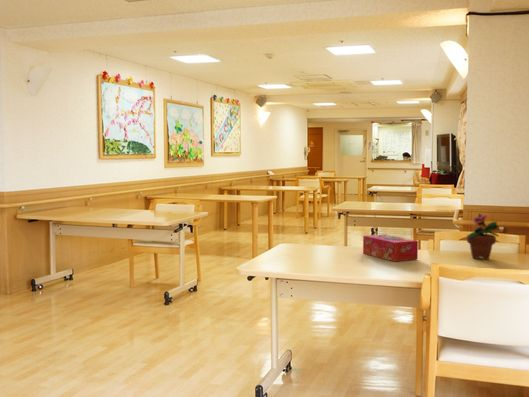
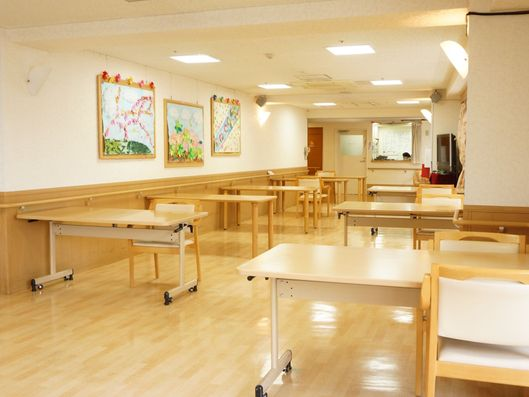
- potted flower [466,212,500,260]
- tissue box [362,233,419,262]
